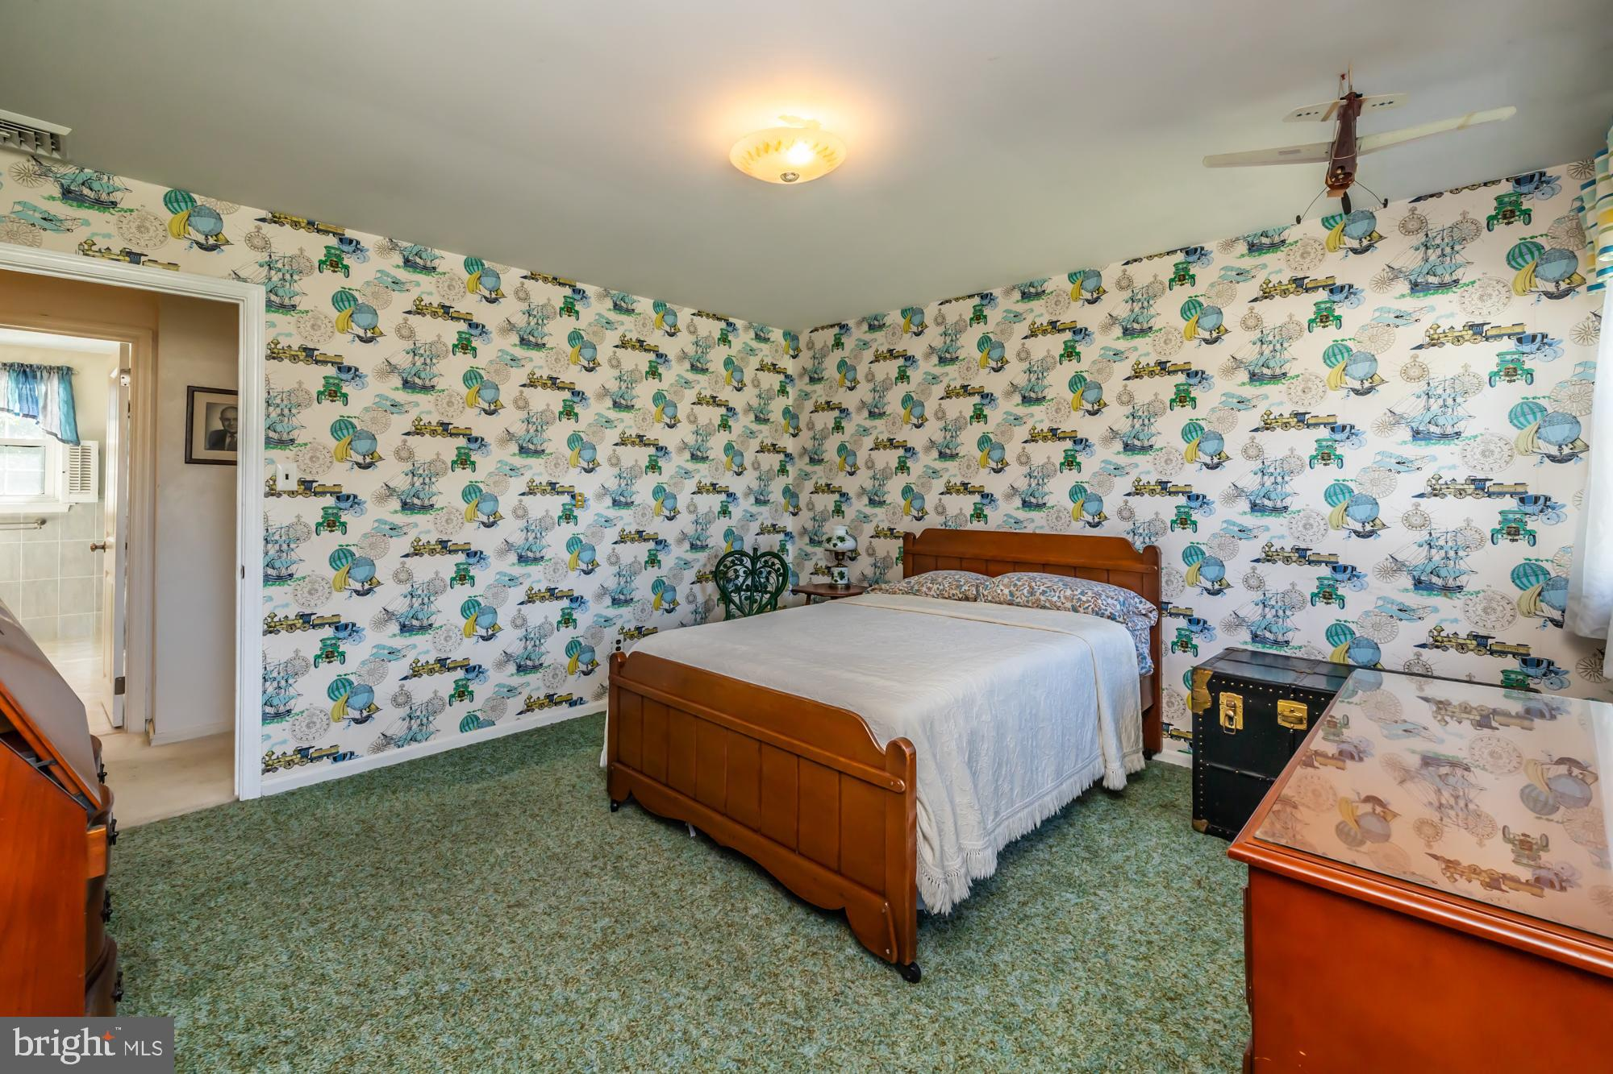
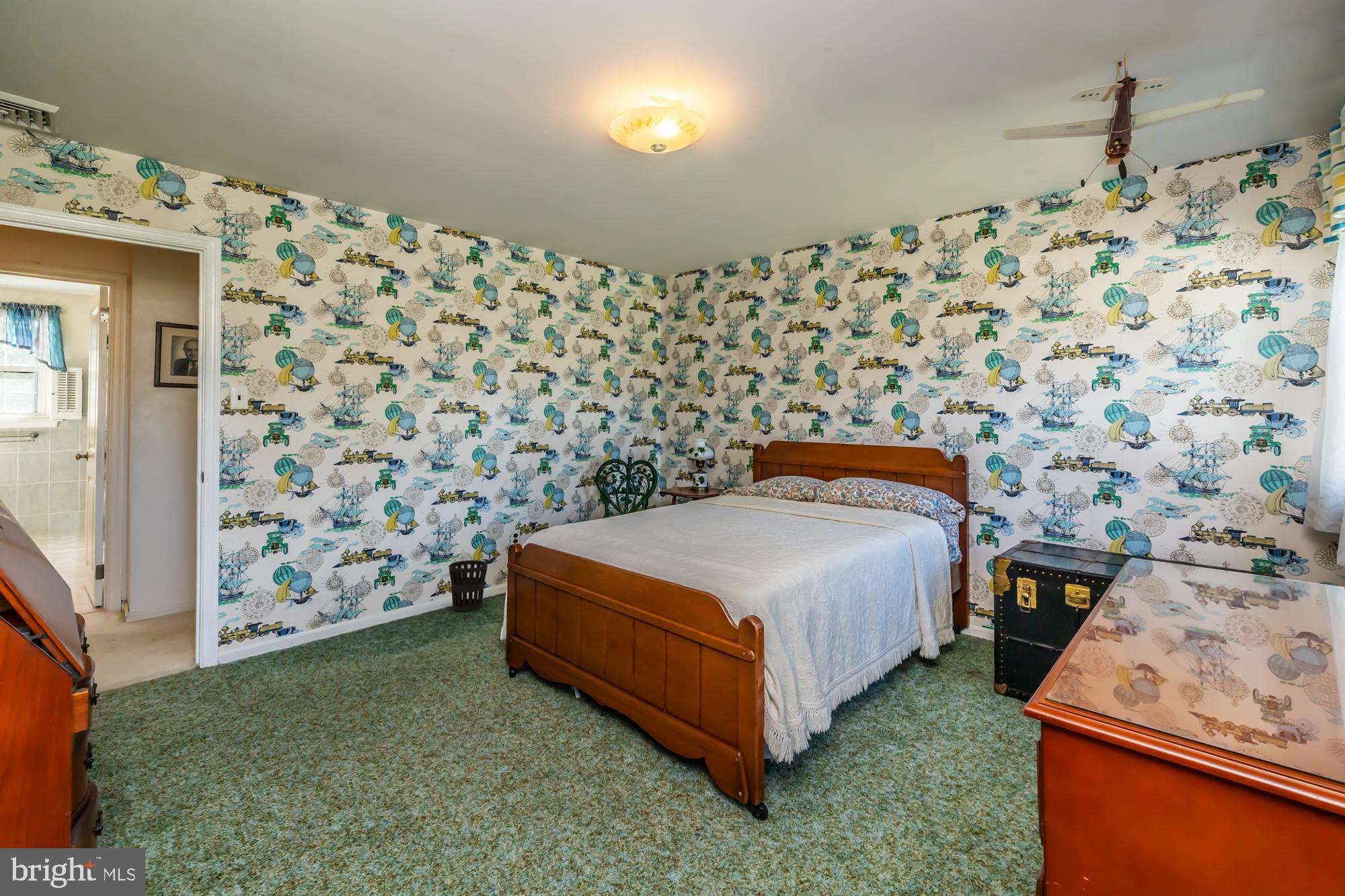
+ wastebasket [449,560,488,612]
